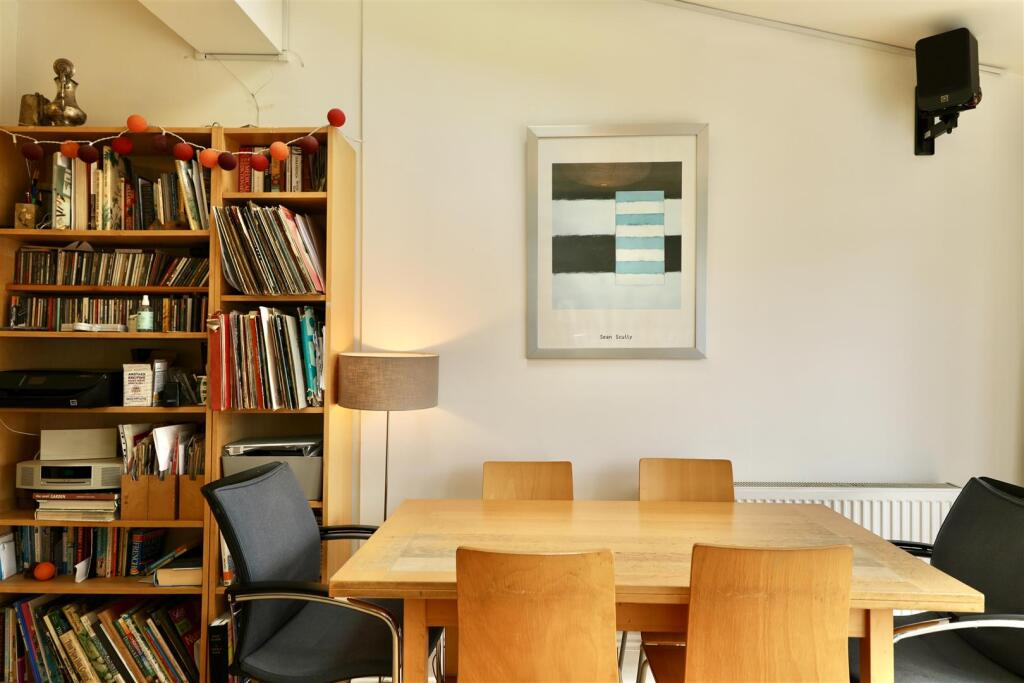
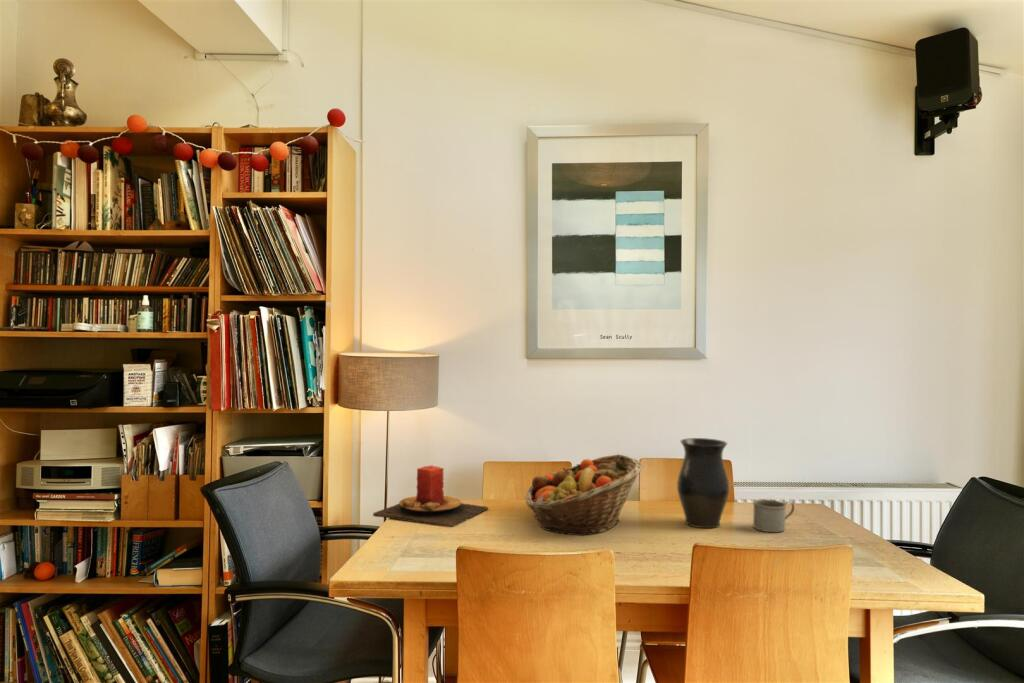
+ mug [752,498,795,533]
+ fruit basket [524,453,644,537]
+ vase [676,437,730,529]
+ candle [372,464,489,528]
